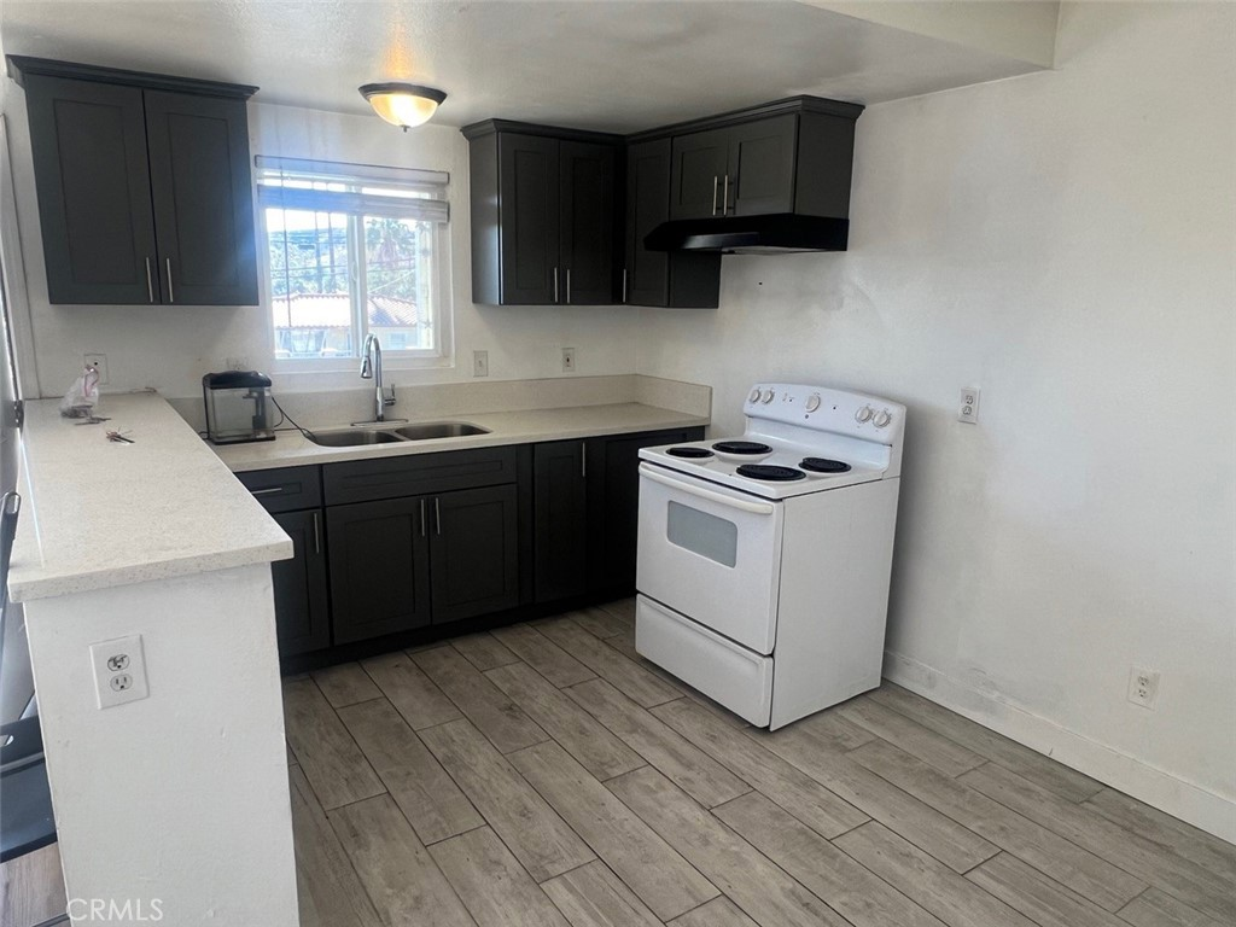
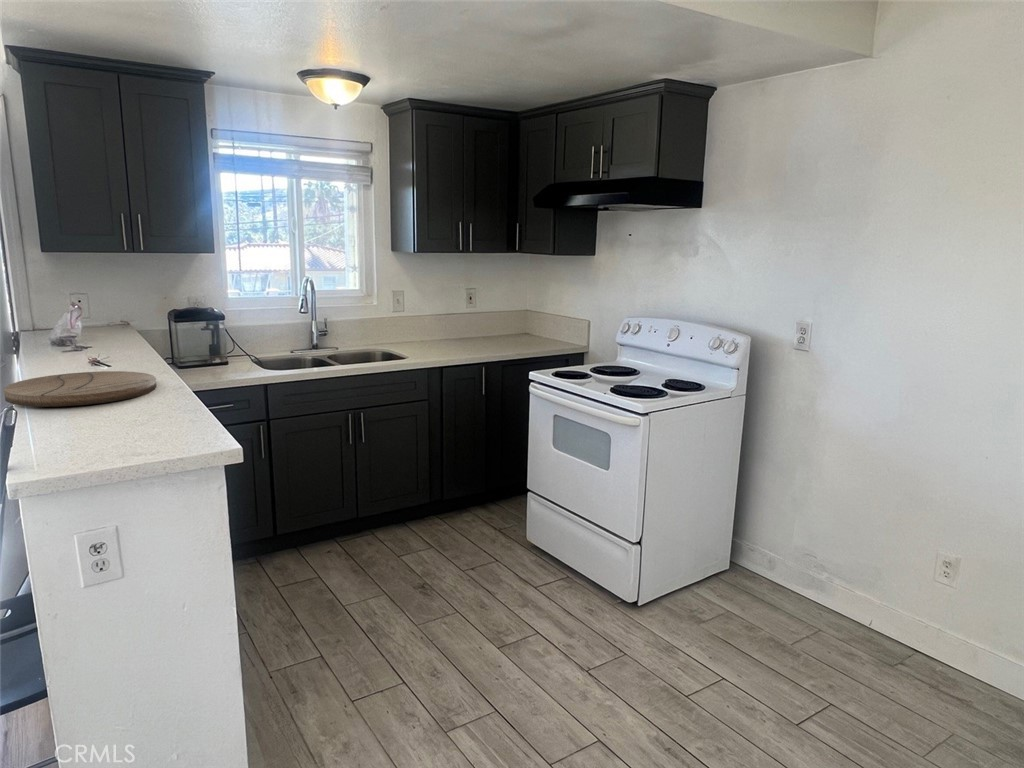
+ cutting board [3,370,158,408]
